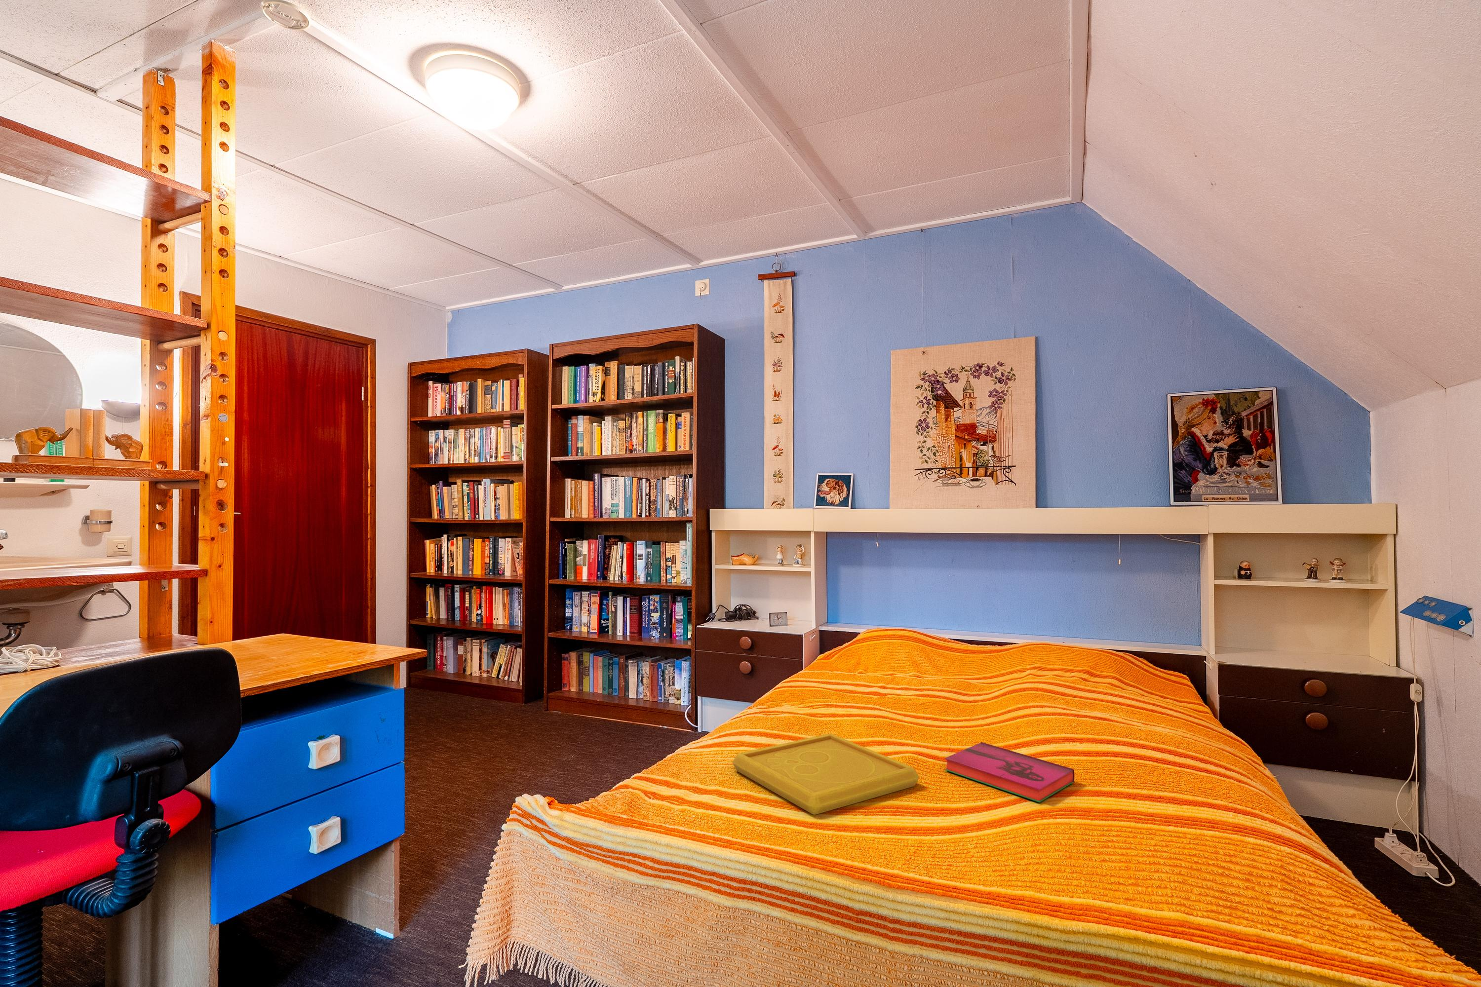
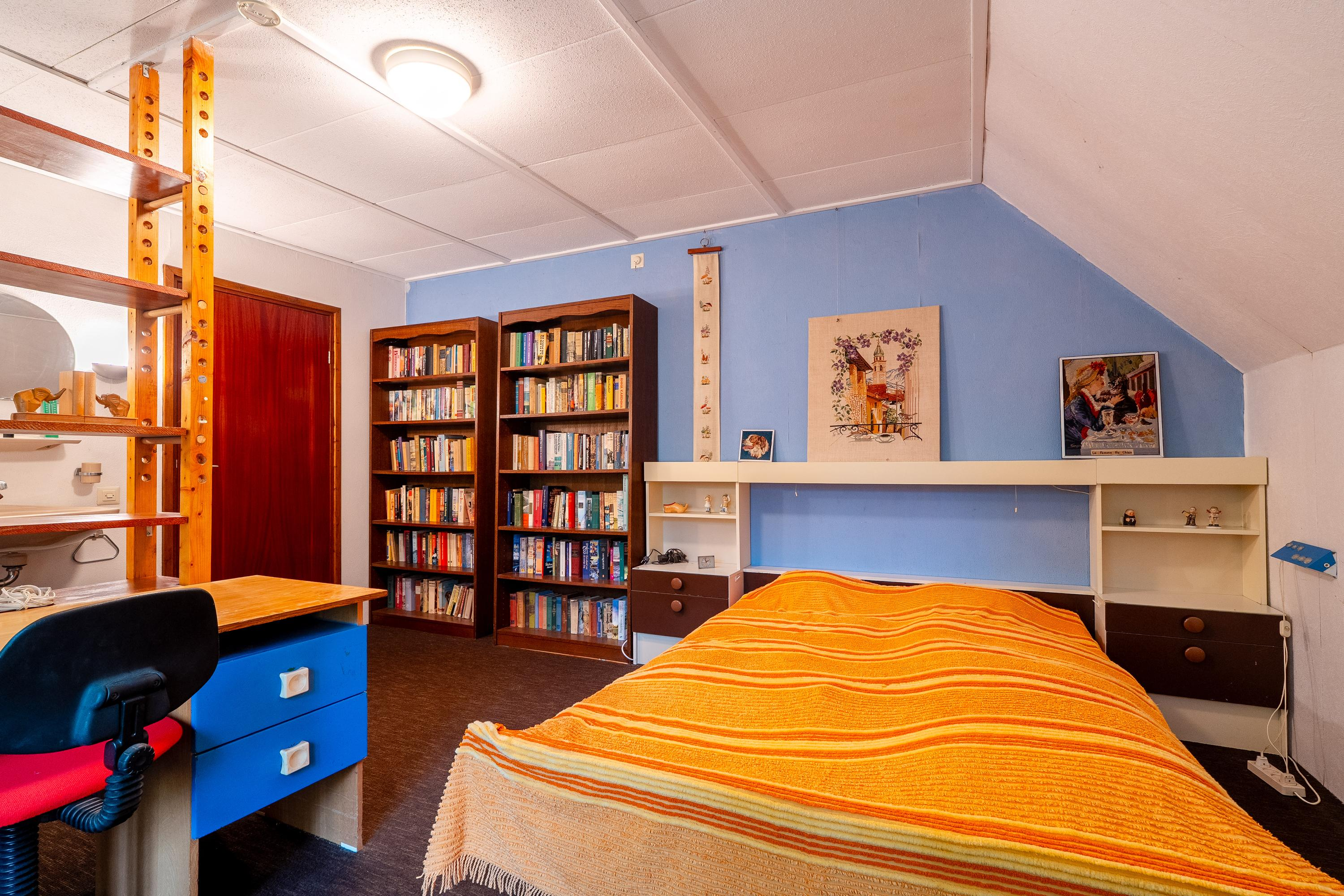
- serving tray [732,733,919,815]
- hardback book [944,741,1075,803]
